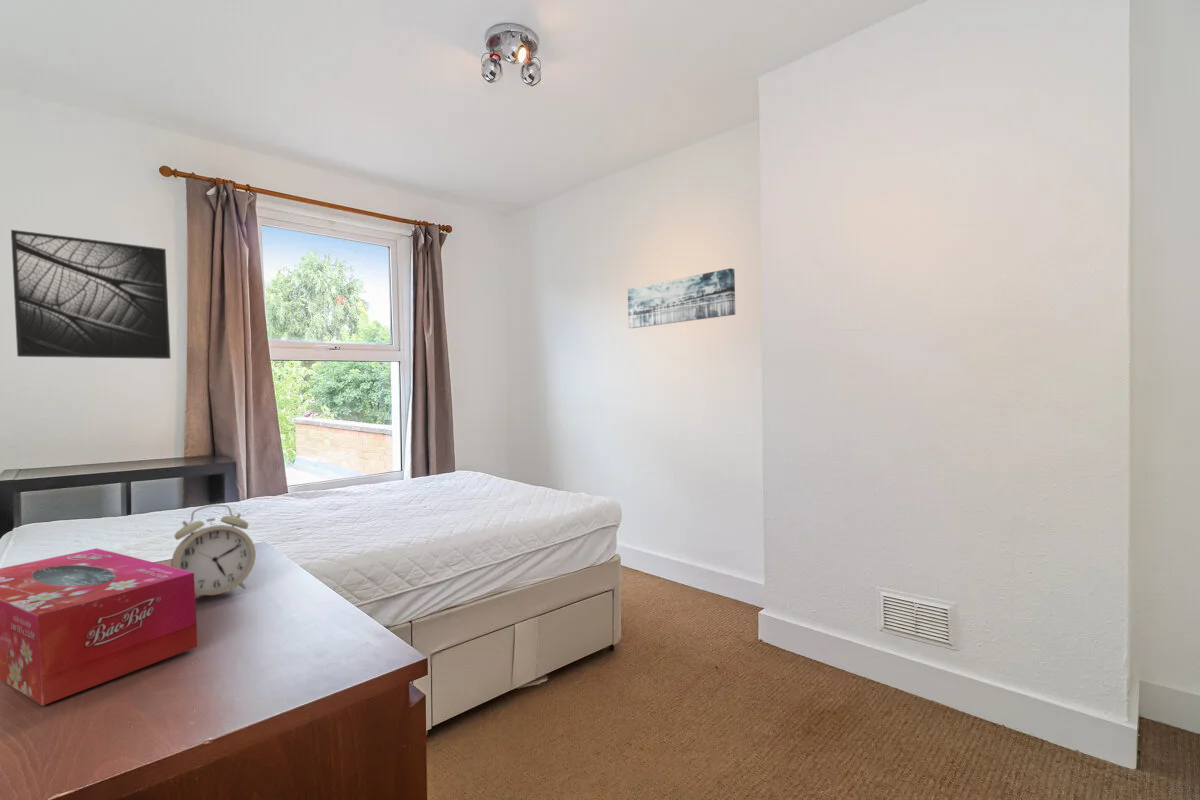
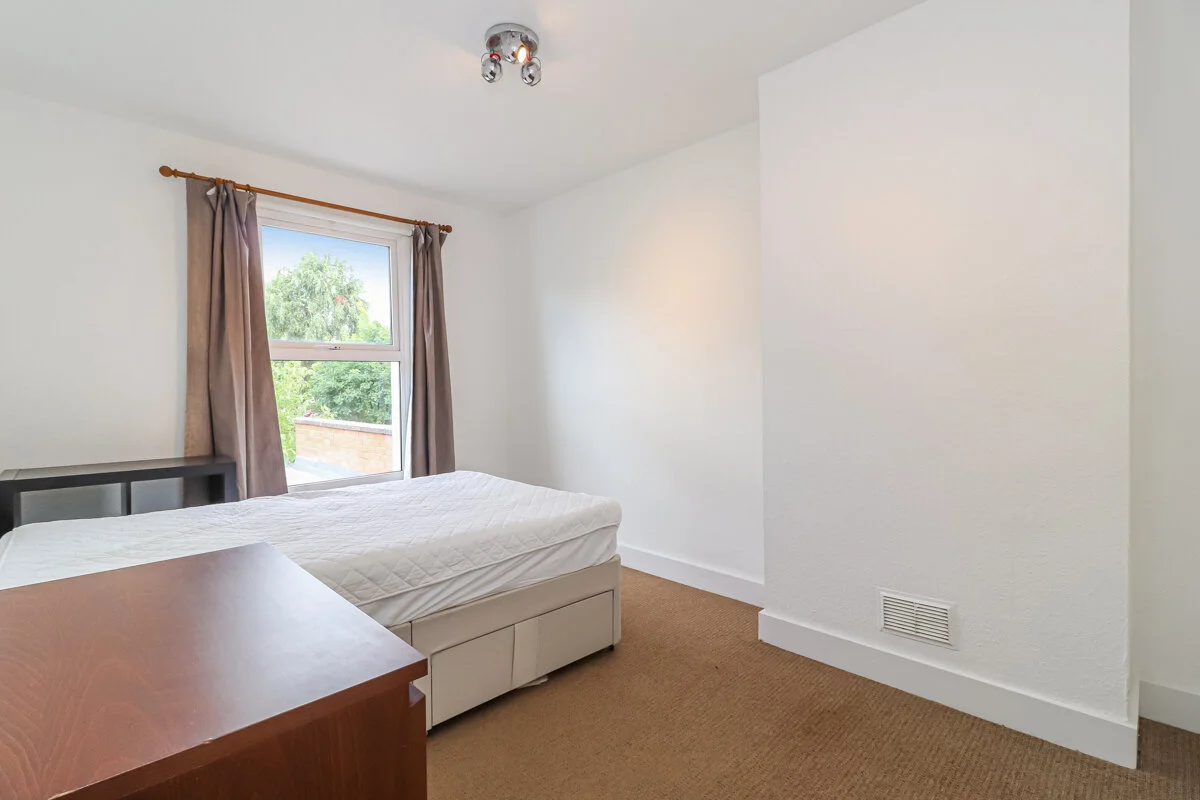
- wall art [627,267,736,329]
- tissue box [0,547,198,706]
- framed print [10,229,172,360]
- alarm clock [170,504,257,597]
